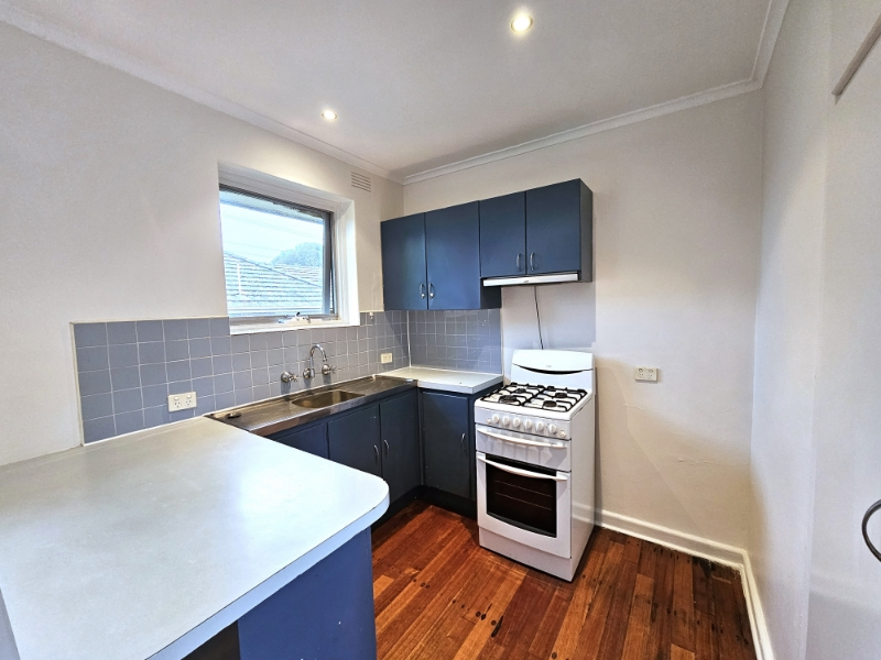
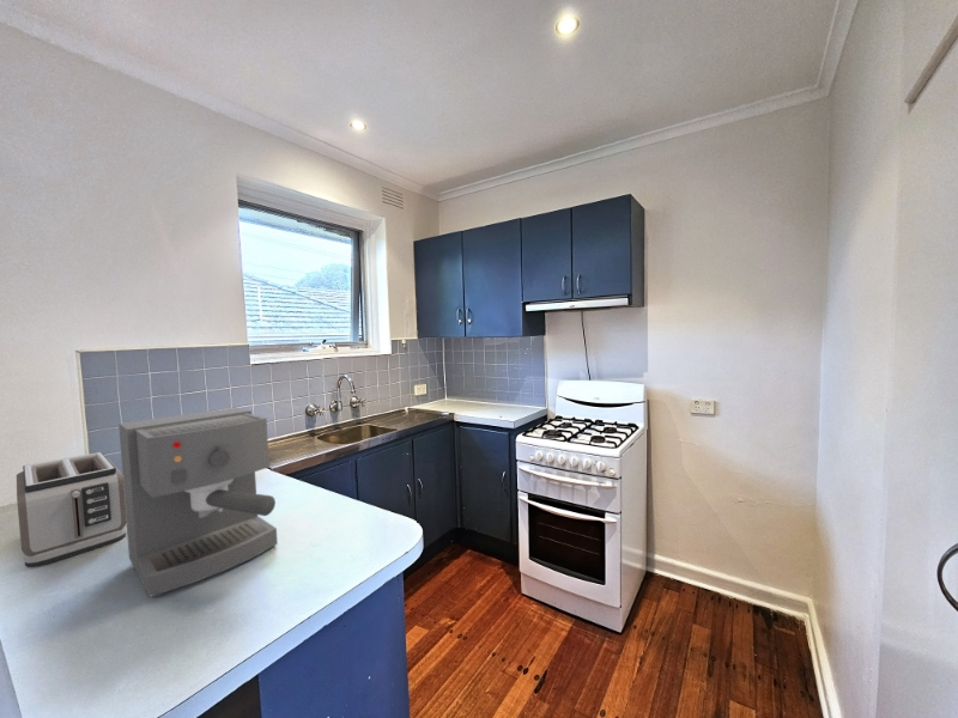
+ coffee maker [117,406,279,598]
+ toaster [16,451,127,568]
